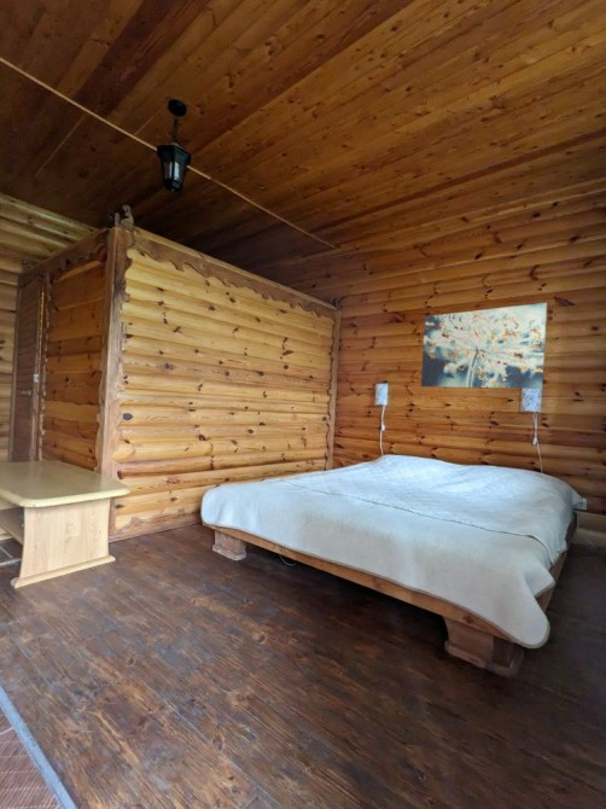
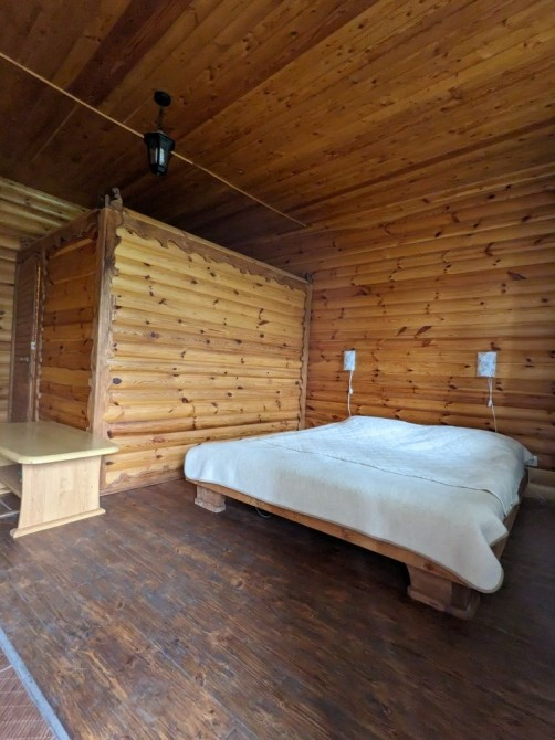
- wall art [420,302,548,390]
